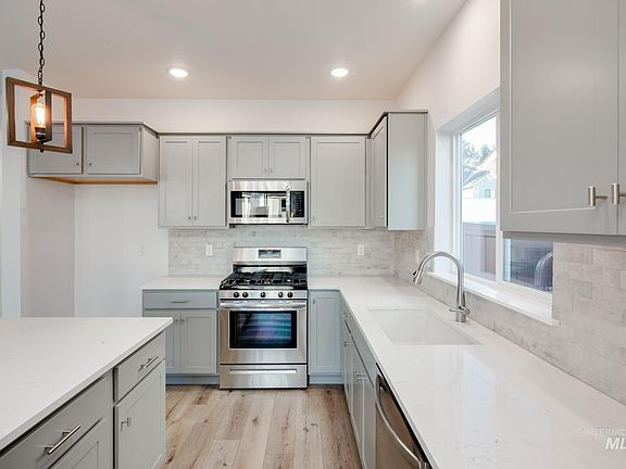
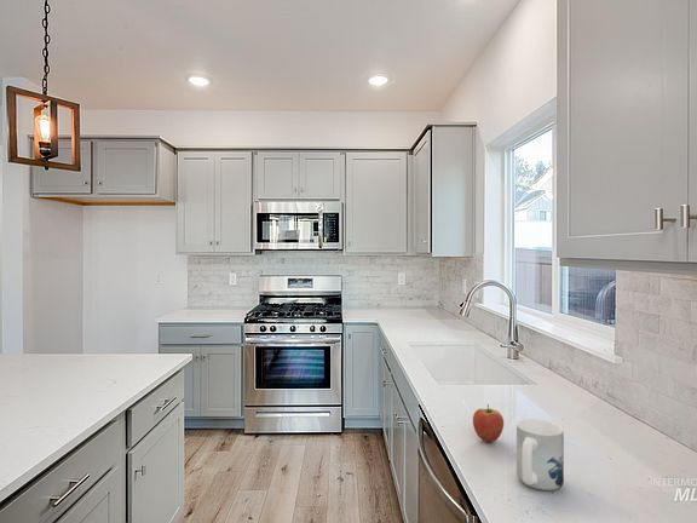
+ mug [515,418,565,492]
+ fruit [472,403,505,443]
